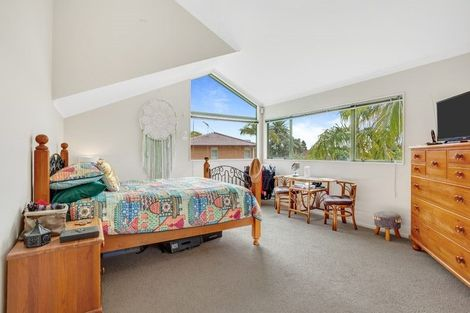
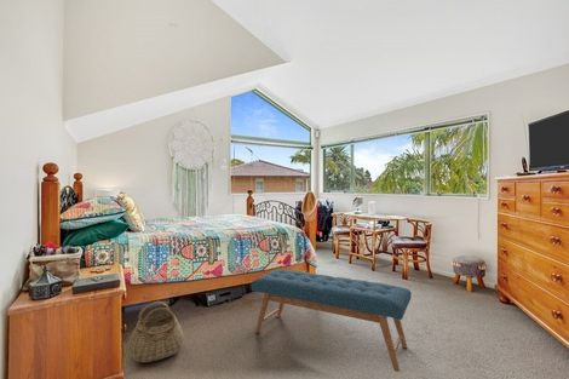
+ basket [127,300,185,363]
+ bench [249,269,413,373]
